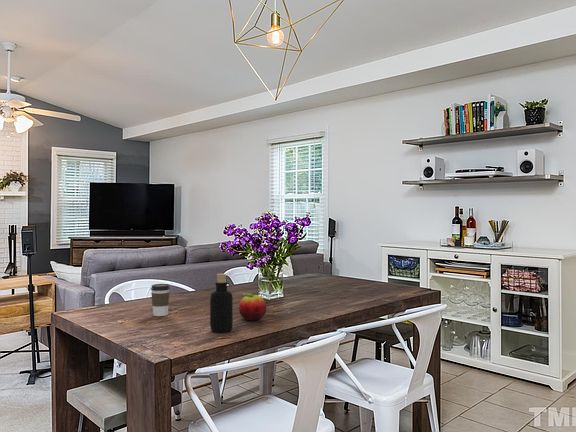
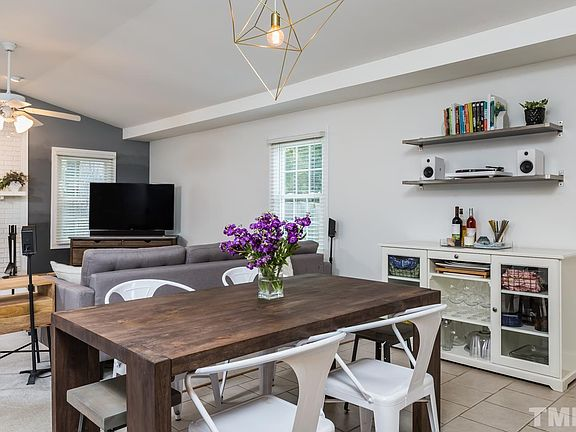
- coffee cup [150,283,171,317]
- bottle [209,273,234,333]
- fruit [238,292,267,321]
